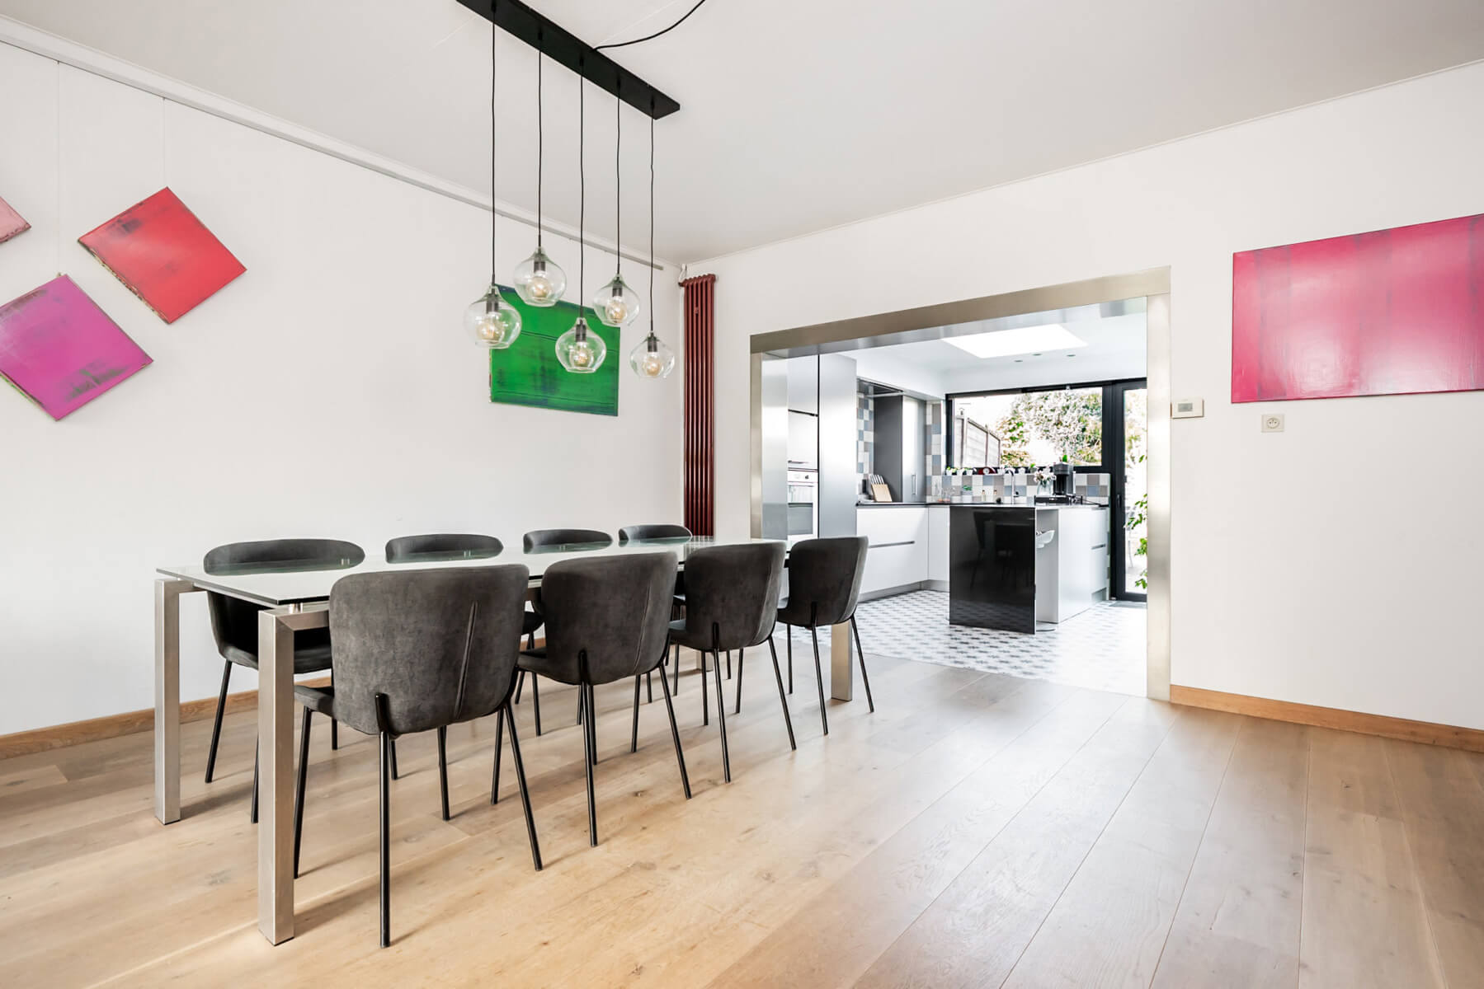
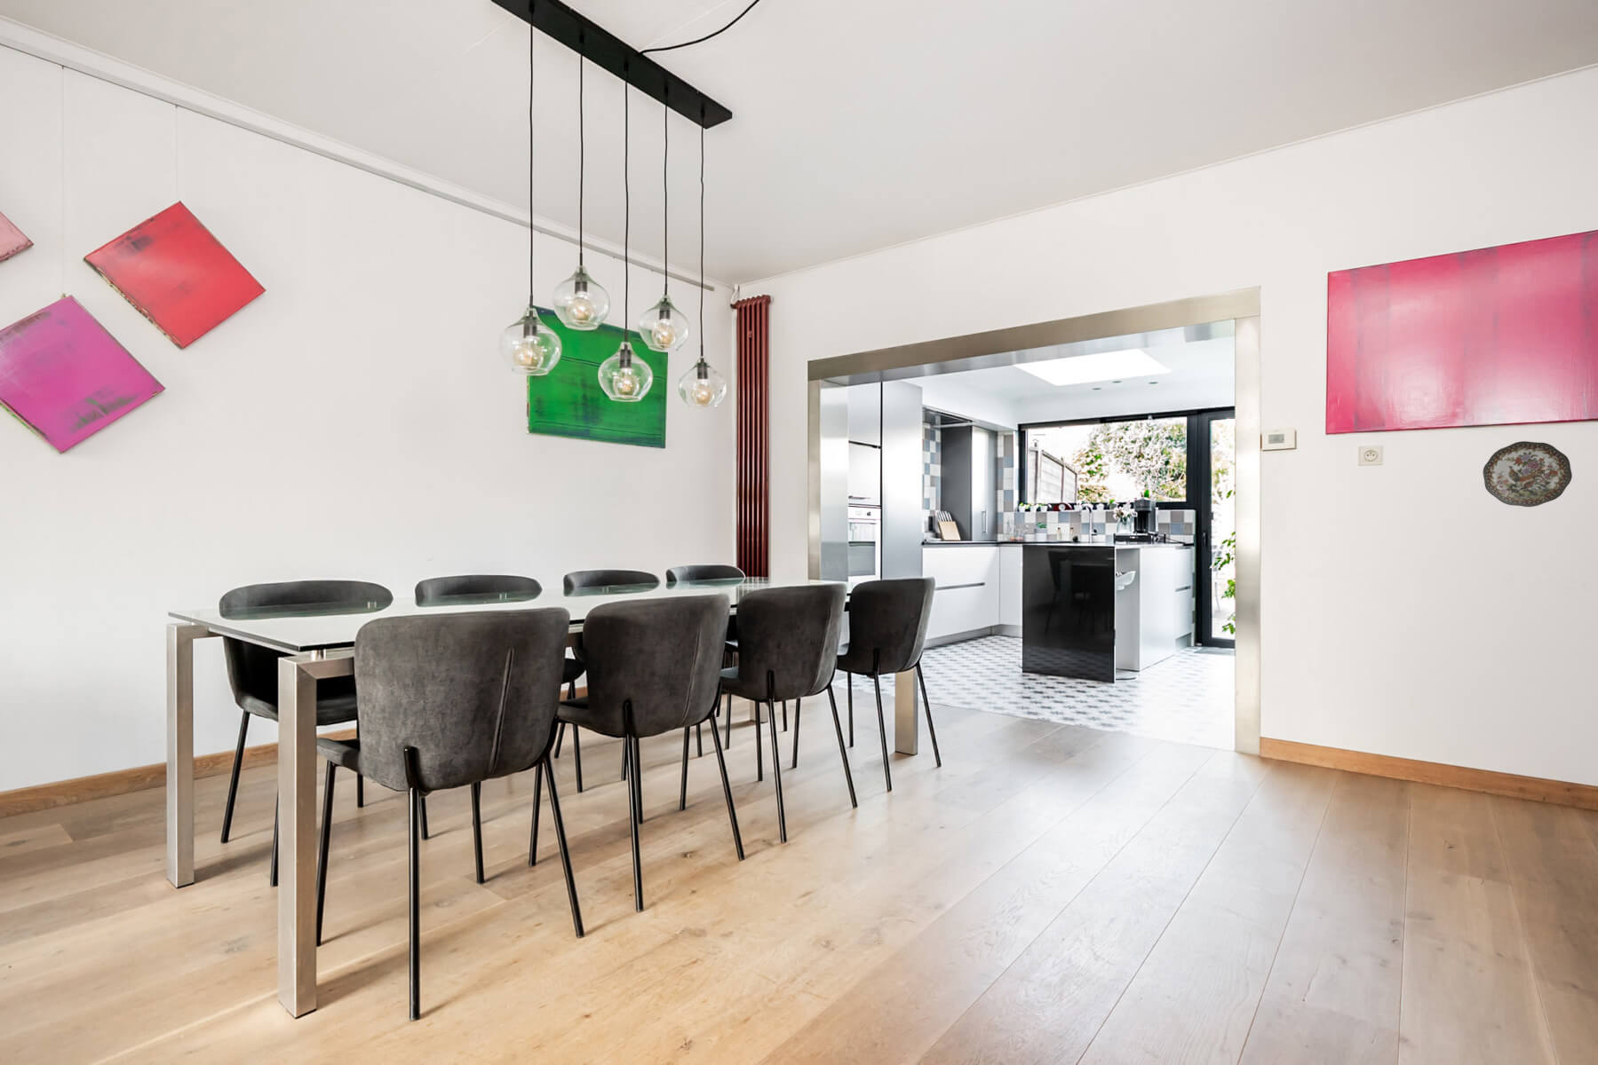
+ decorative plate [1481,440,1573,508]
